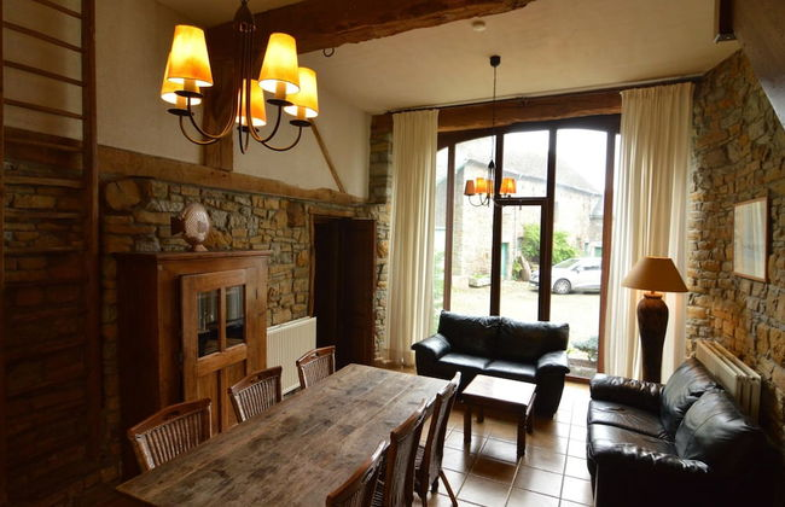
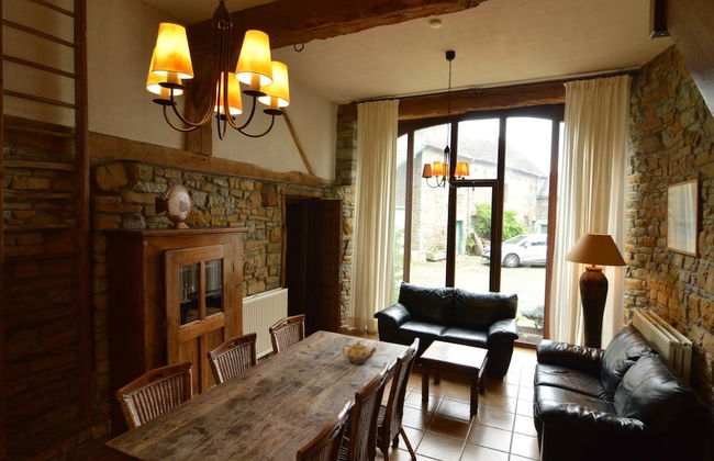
+ teapot [342,340,378,366]
